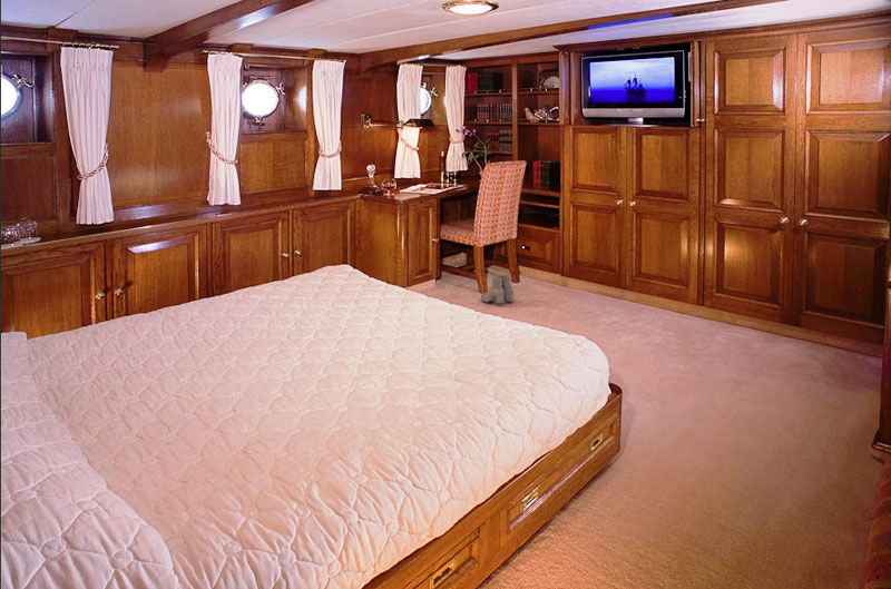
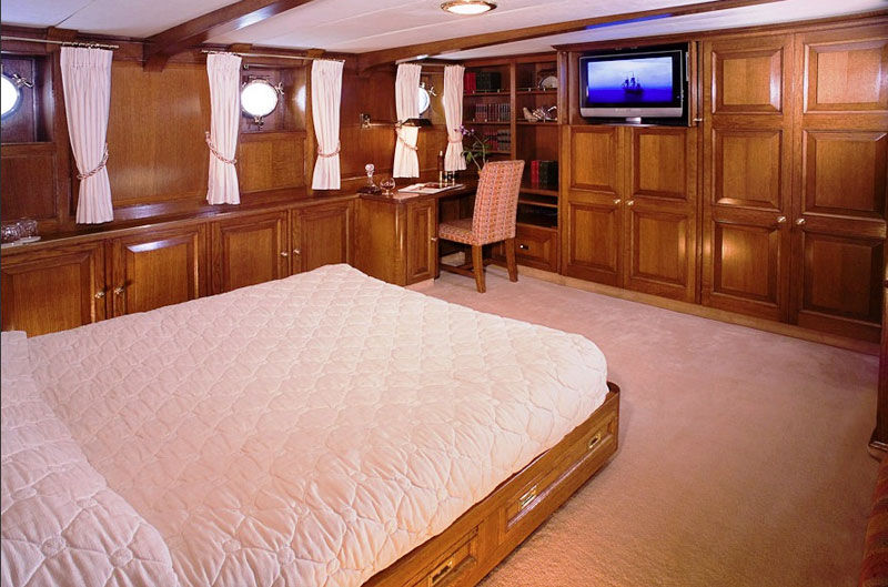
- boots [480,274,515,305]
